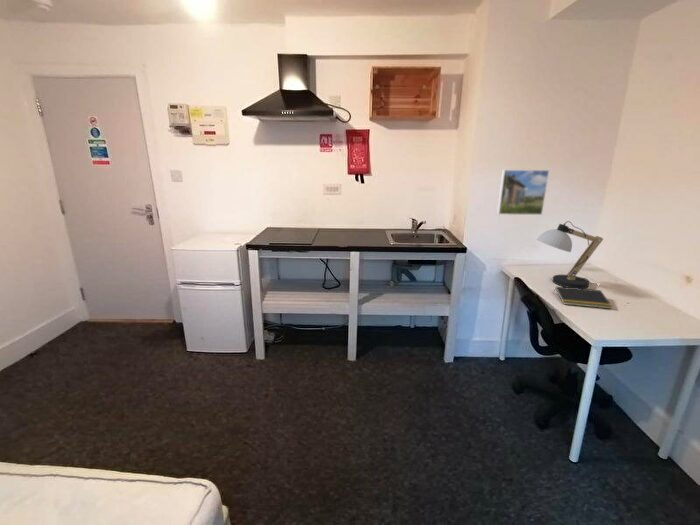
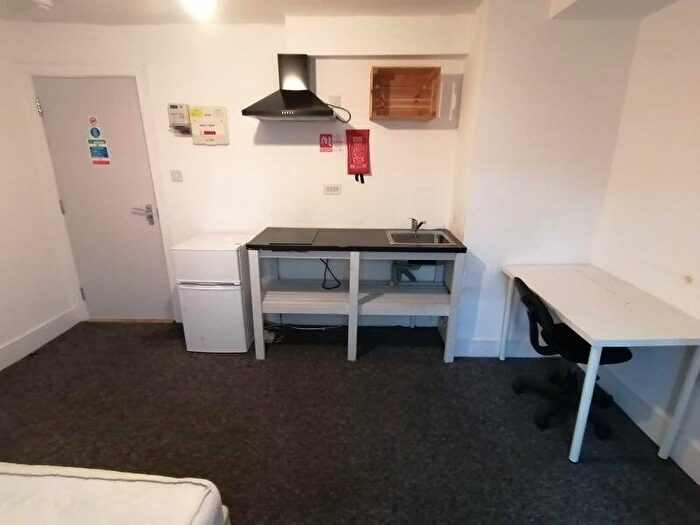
- desk lamp [535,220,604,289]
- notepad [552,286,613,310]
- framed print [496,169,550,216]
